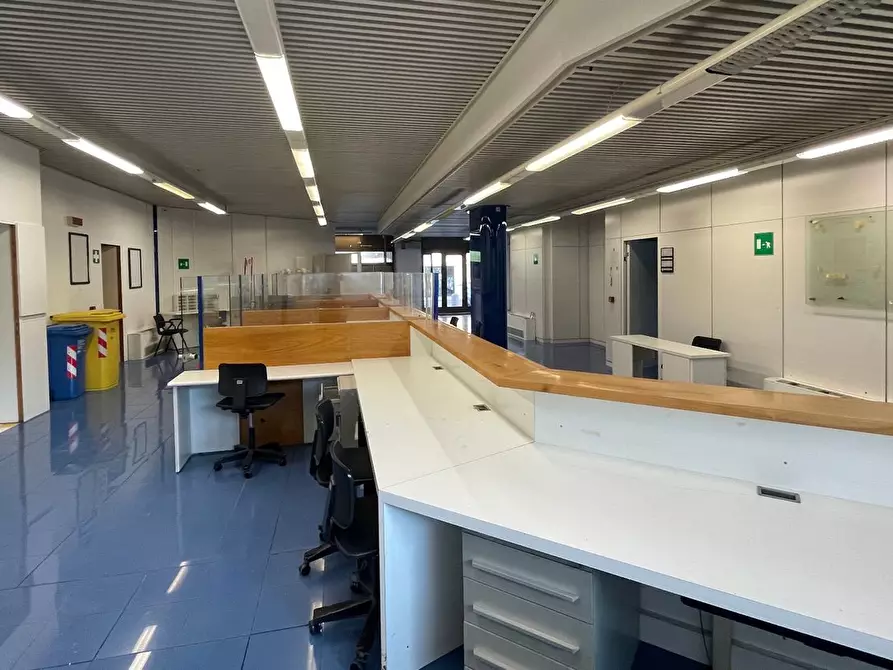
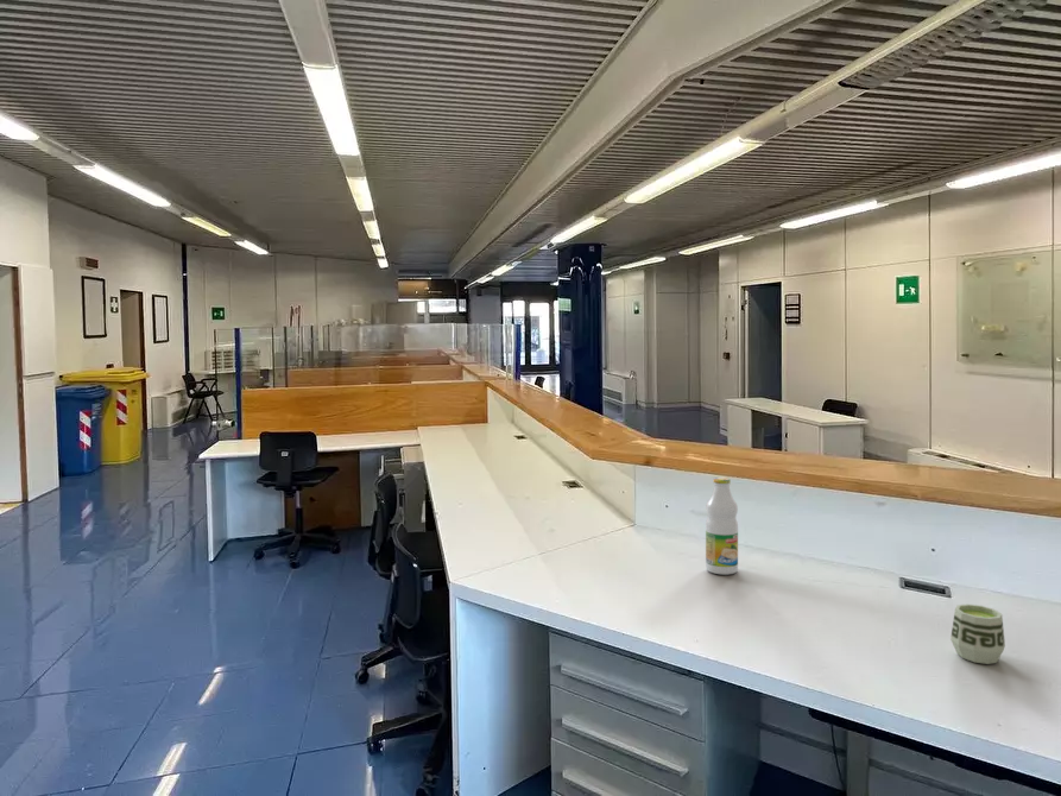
+ cup [949,602,1006,665]
+ bottle [705,476,739,576]
